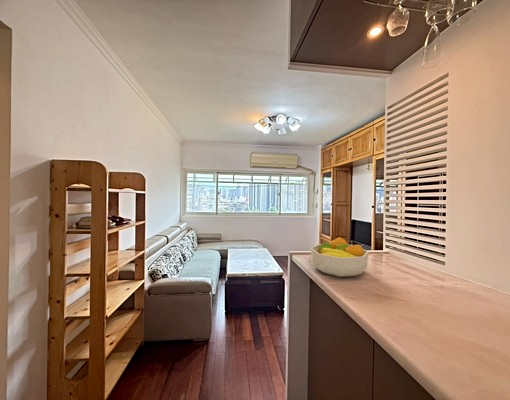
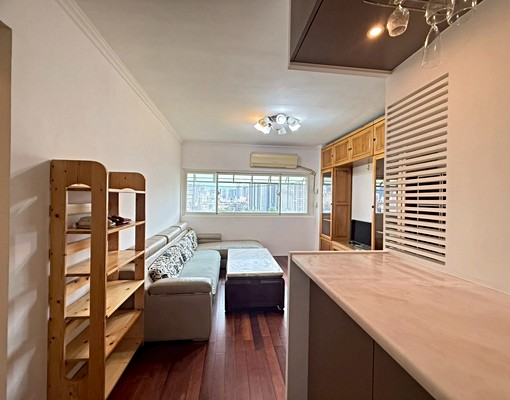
- fruit bowl [310,237,370,278]
